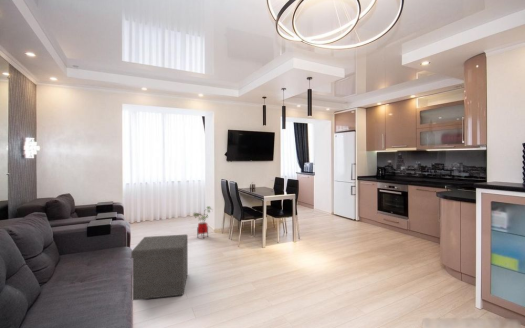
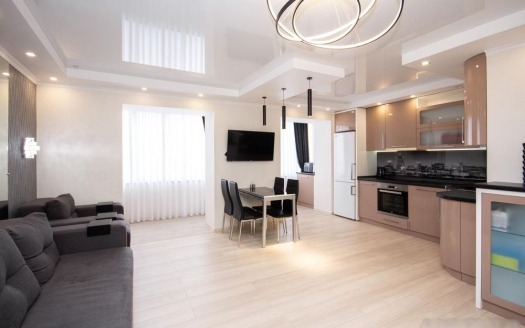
- house plant [192,205,214,240]
- ottoman [130,233,189,301]
